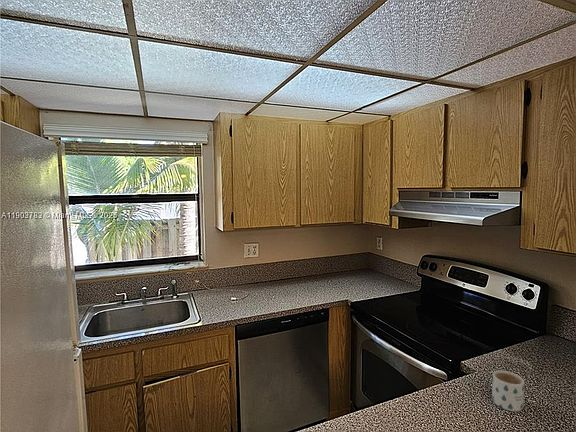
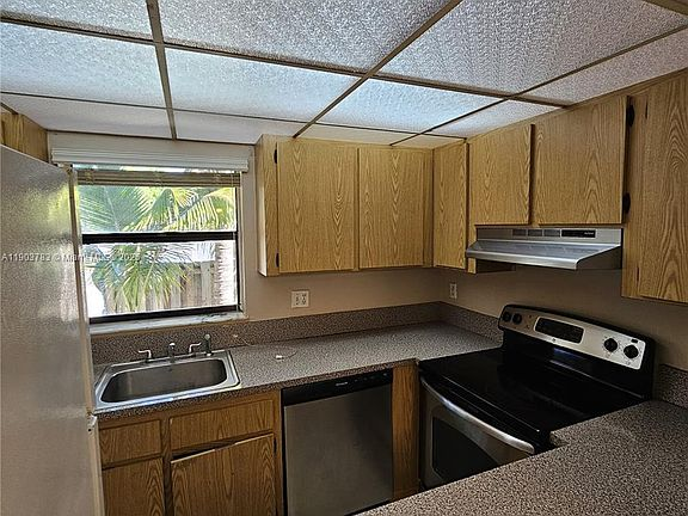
- mug [491,369,525,413]
